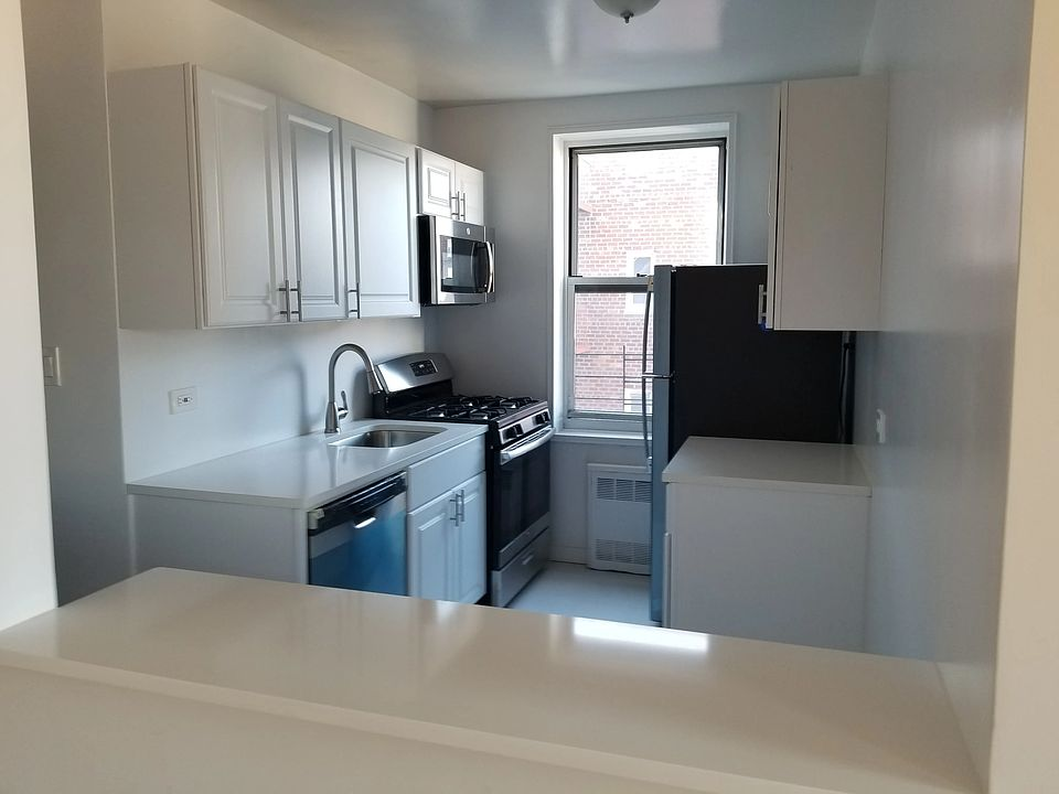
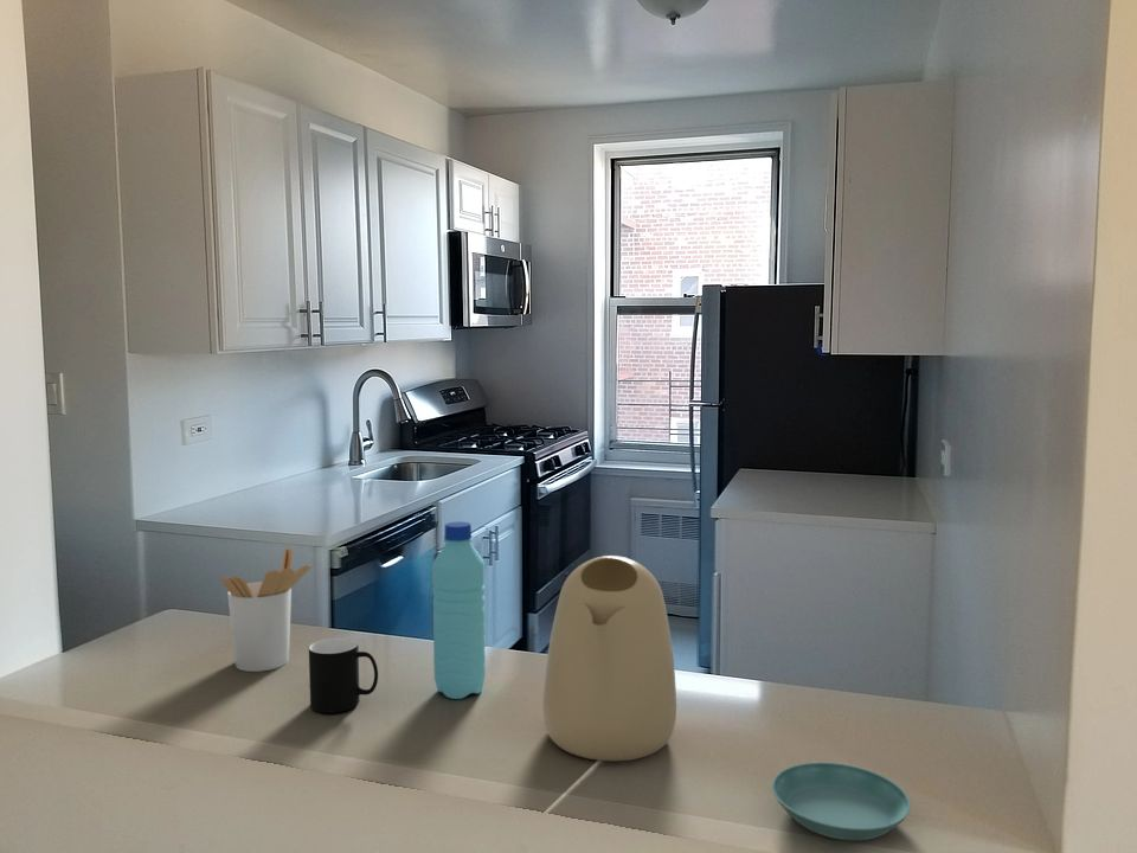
+ kettle [541,554,677,762]
+ cup [308,636,379,714]
+ saucer [771,761,912,841]
+ water bottle [431,520,487,700]
+ utensil holder [220,546,313,673]
